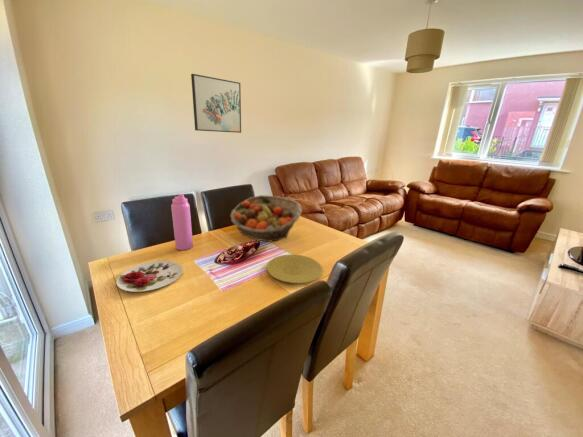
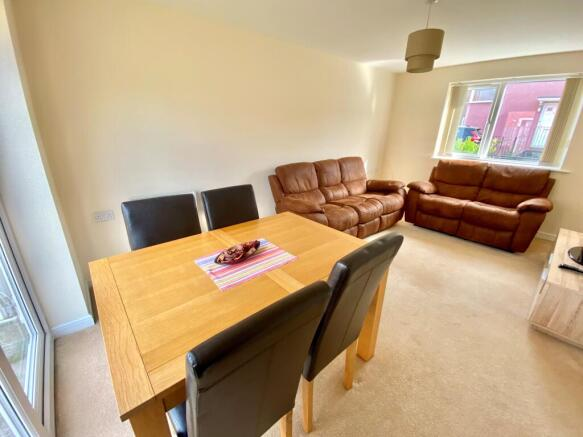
- plate [266,254,324,284]
- plate [116,260,183,293]
- wall art [190,73,242,134]
- fruit basket [229,194,303,242]
- water bottle [170,193,194,251]
